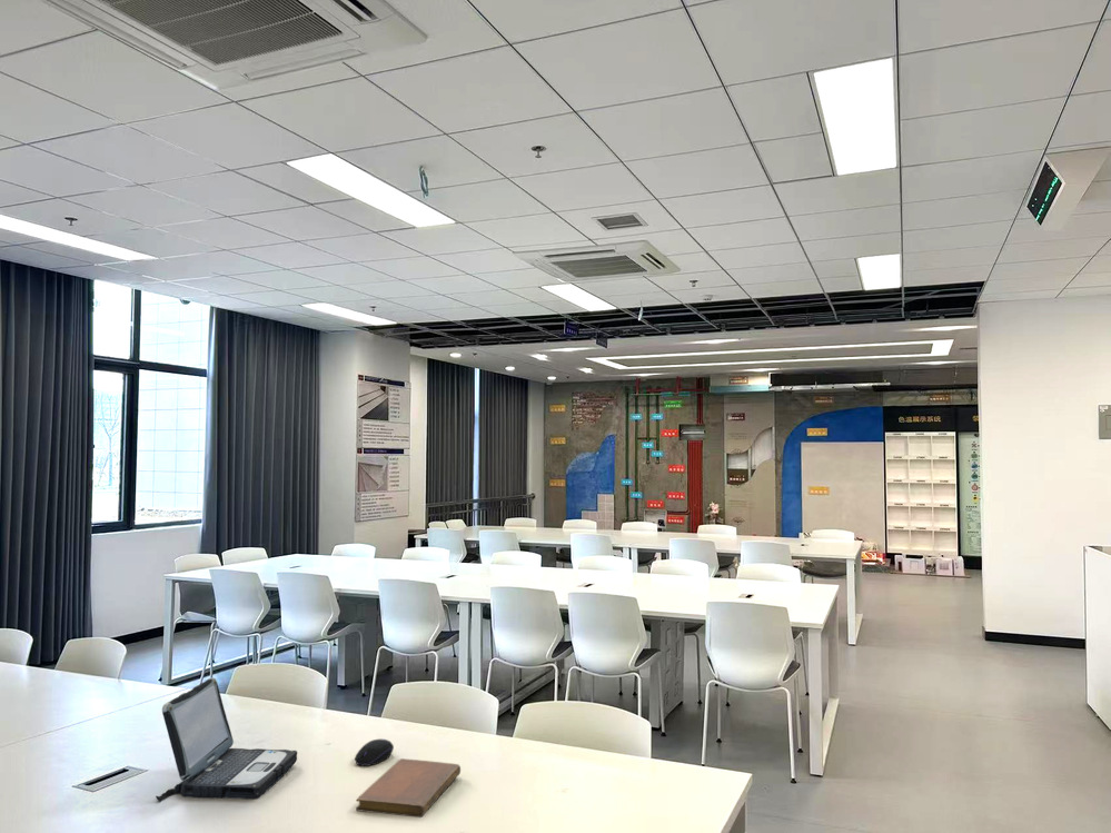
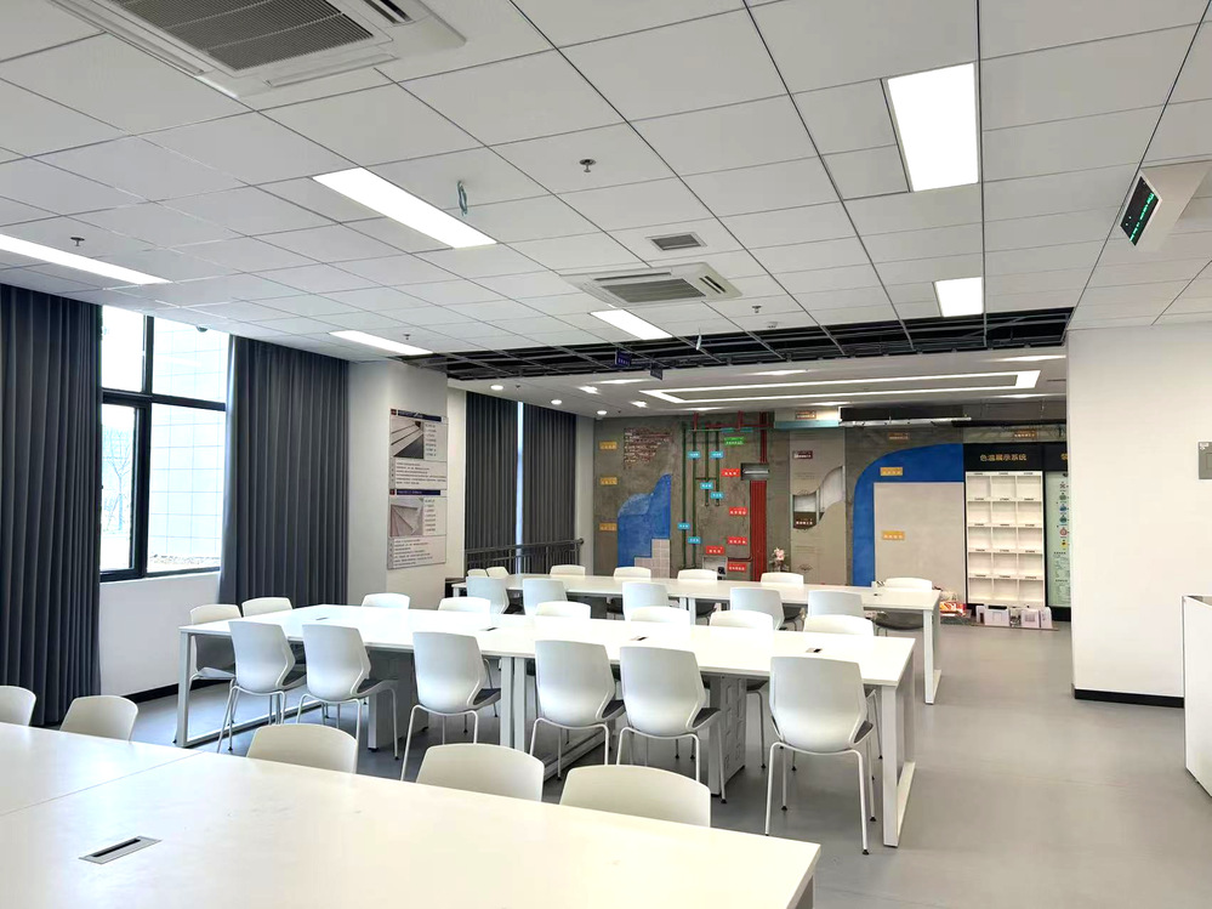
- laptop [155,677,298,803]
- computer mouse [354,737,395,767]
- notebook [355,757,462,819]
